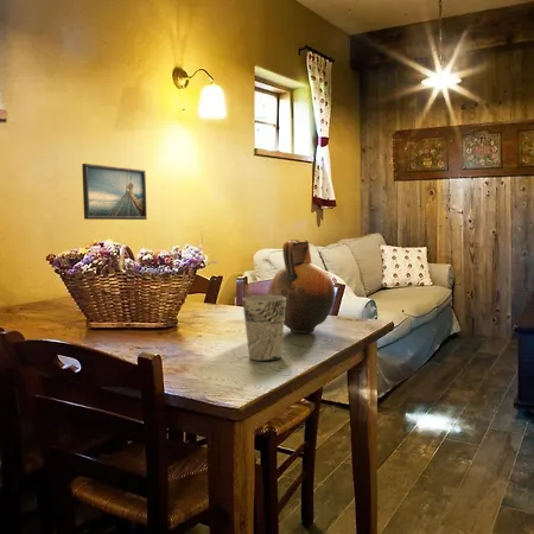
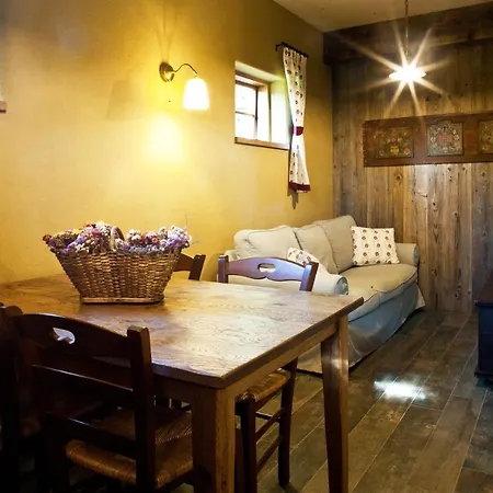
- ceramic pitcher [267,239,336,335]
- cup [241,294,286,362]
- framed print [81,163,148,221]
